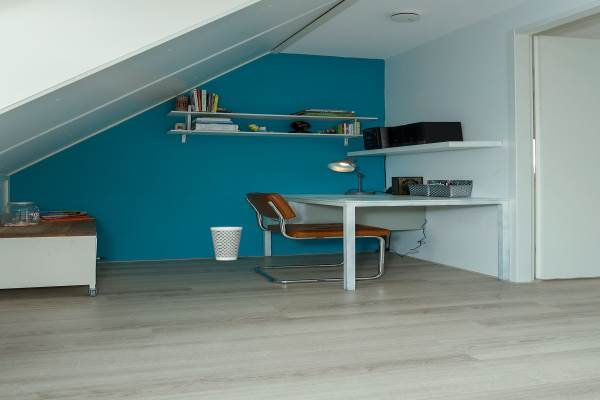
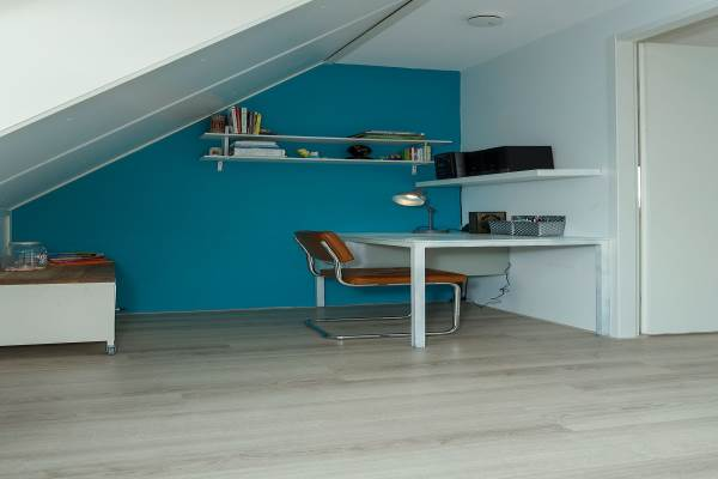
- wastebasket [209,226,243,261]
